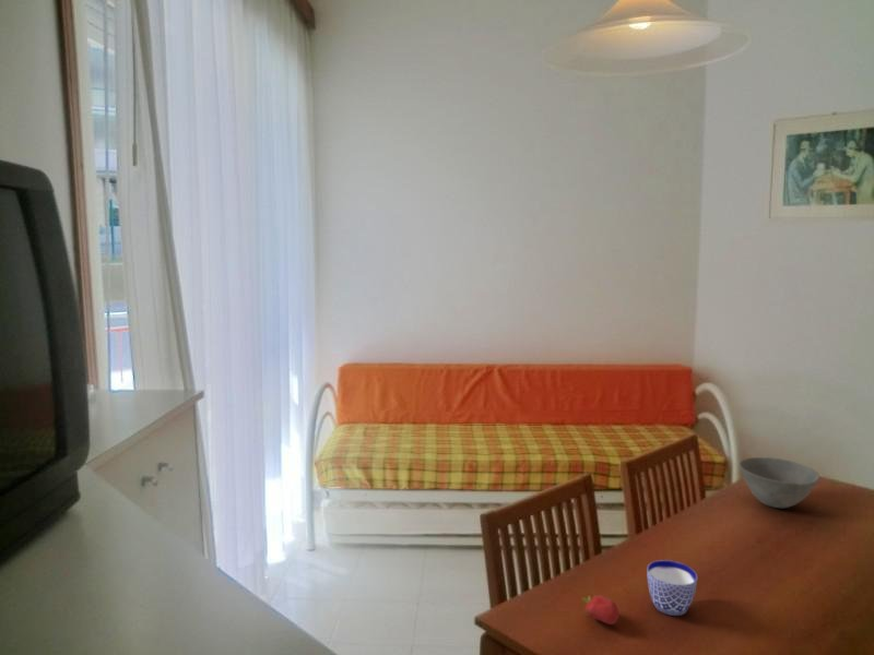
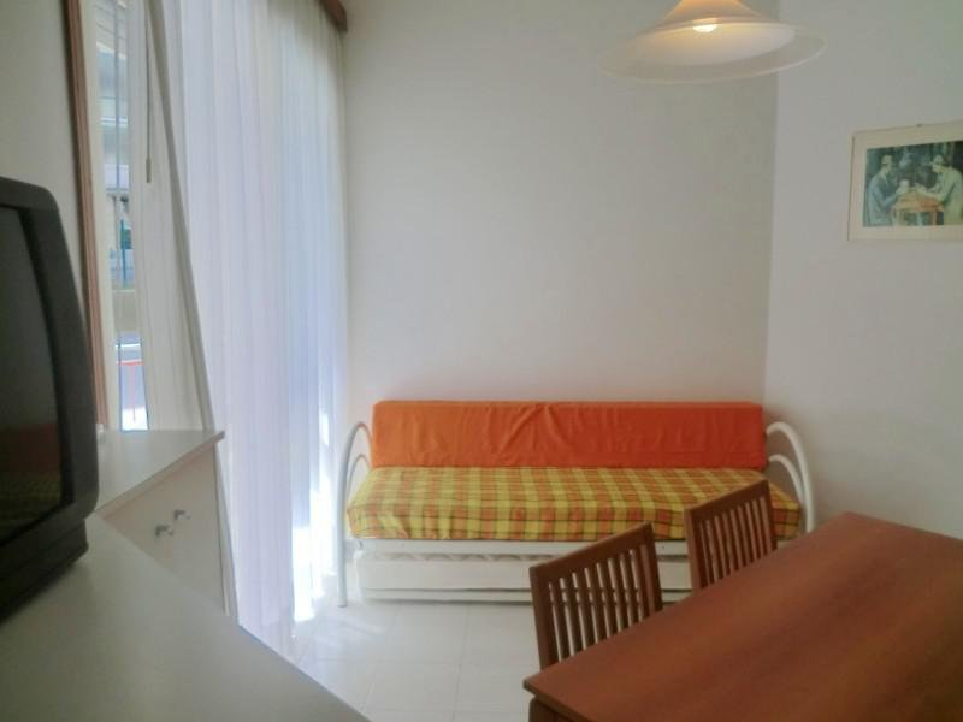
- cup [646,559,698,617]
- bowl [737,456,820,509]
- fruit [580,593,621,626]
